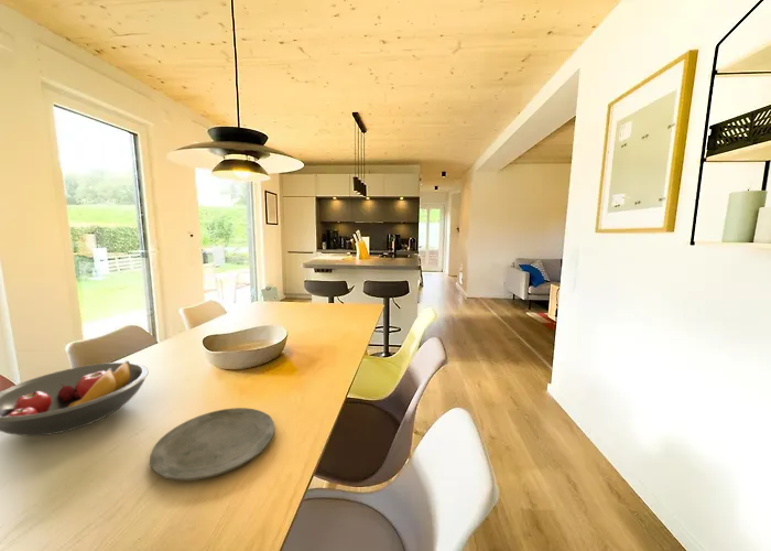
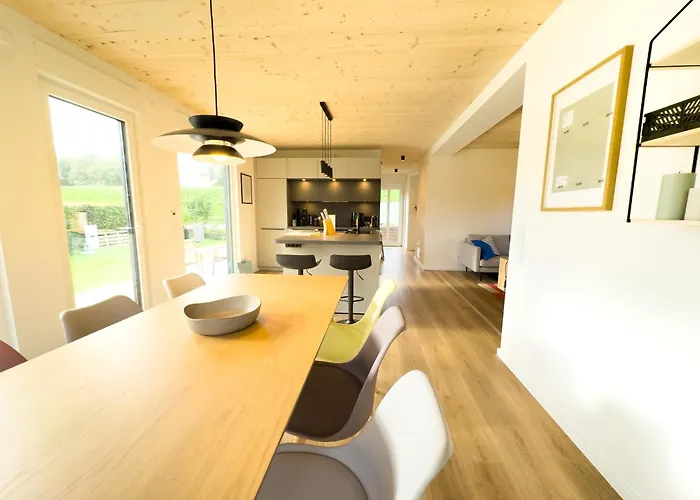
- fruit bowl [0,360,150,437]
- plate [149,407,275,482]
